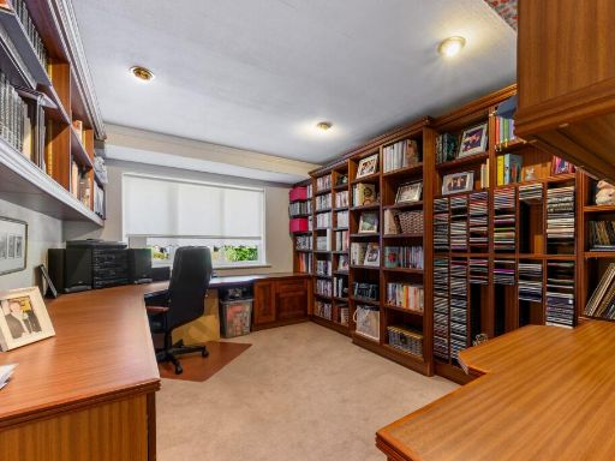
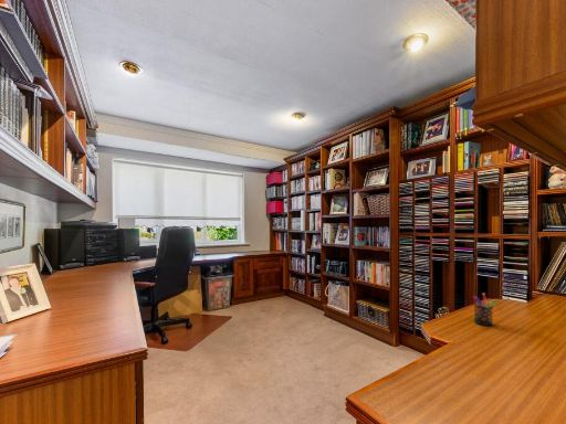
+ pen holder [472,293,499,327]
